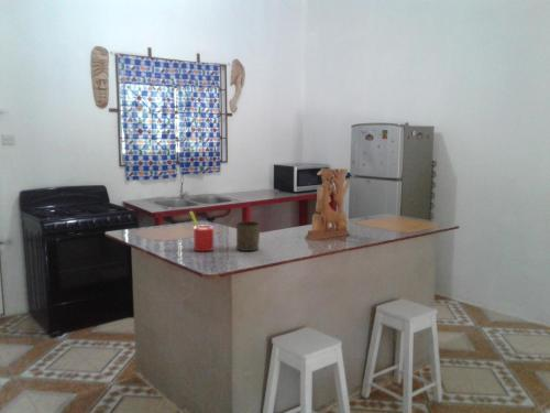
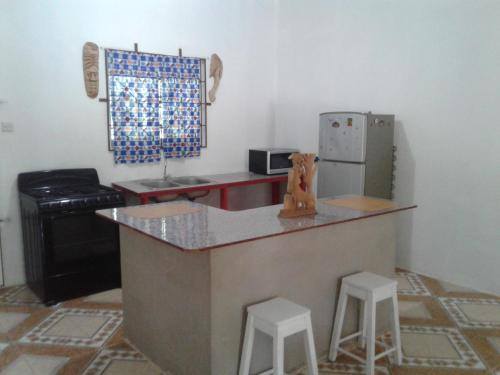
- straw [188,210,215,252]
- cup [235,220,261,252]
